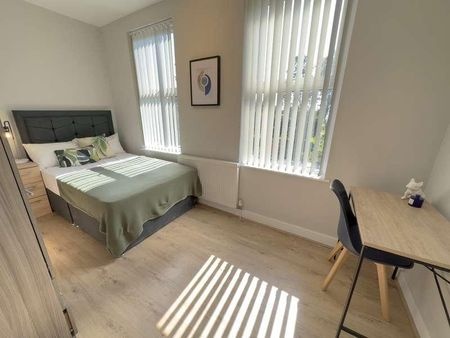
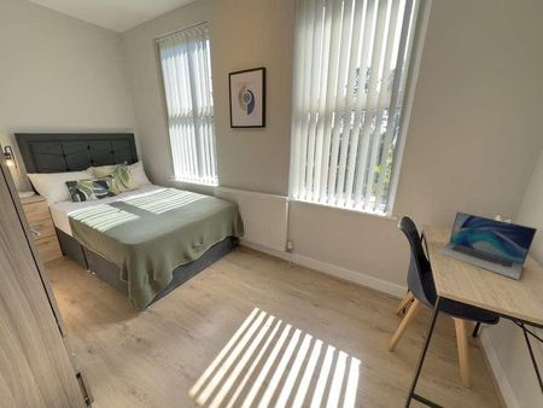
+ laptop [437,211,538,281]
